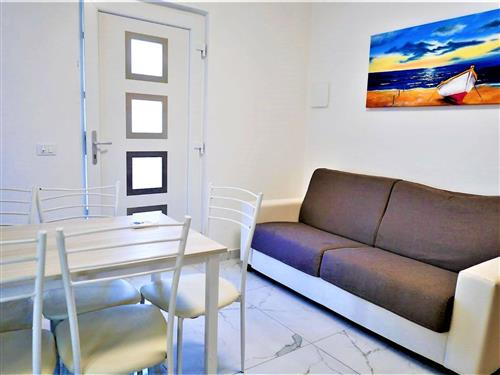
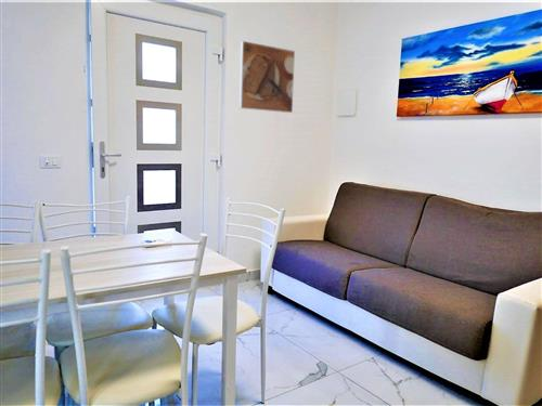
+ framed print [237,40,296,114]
